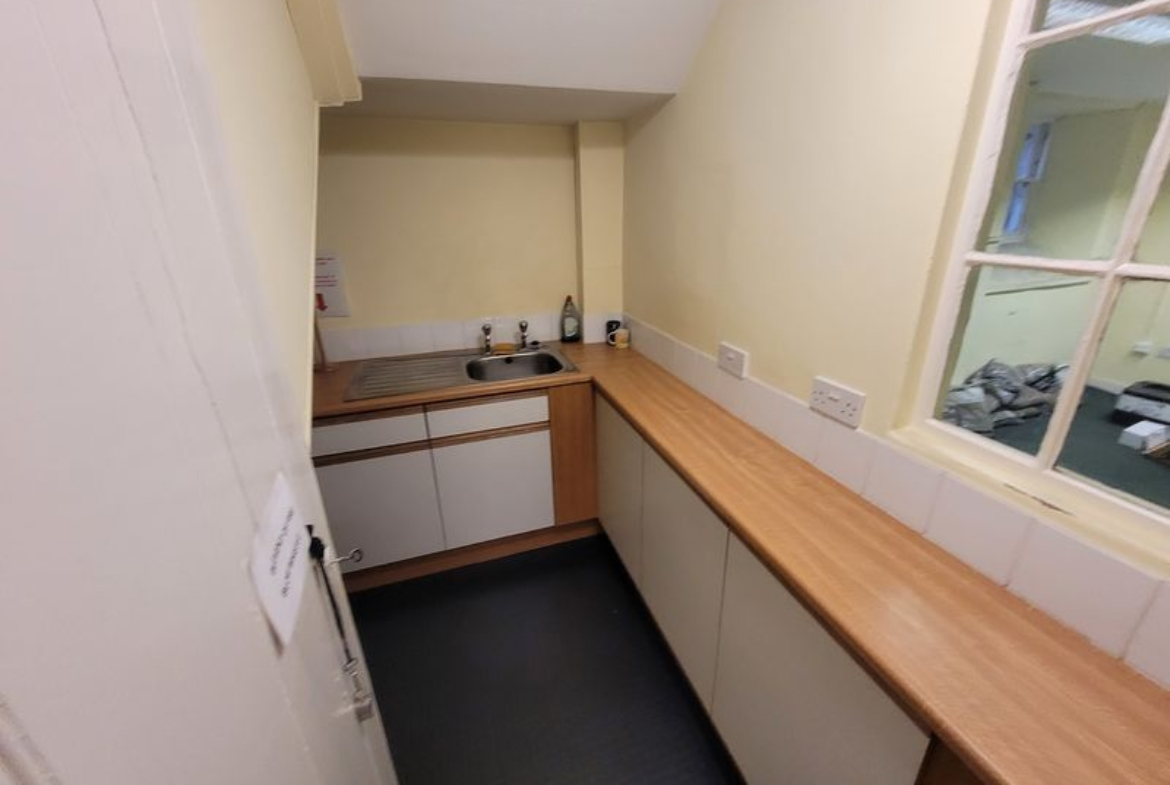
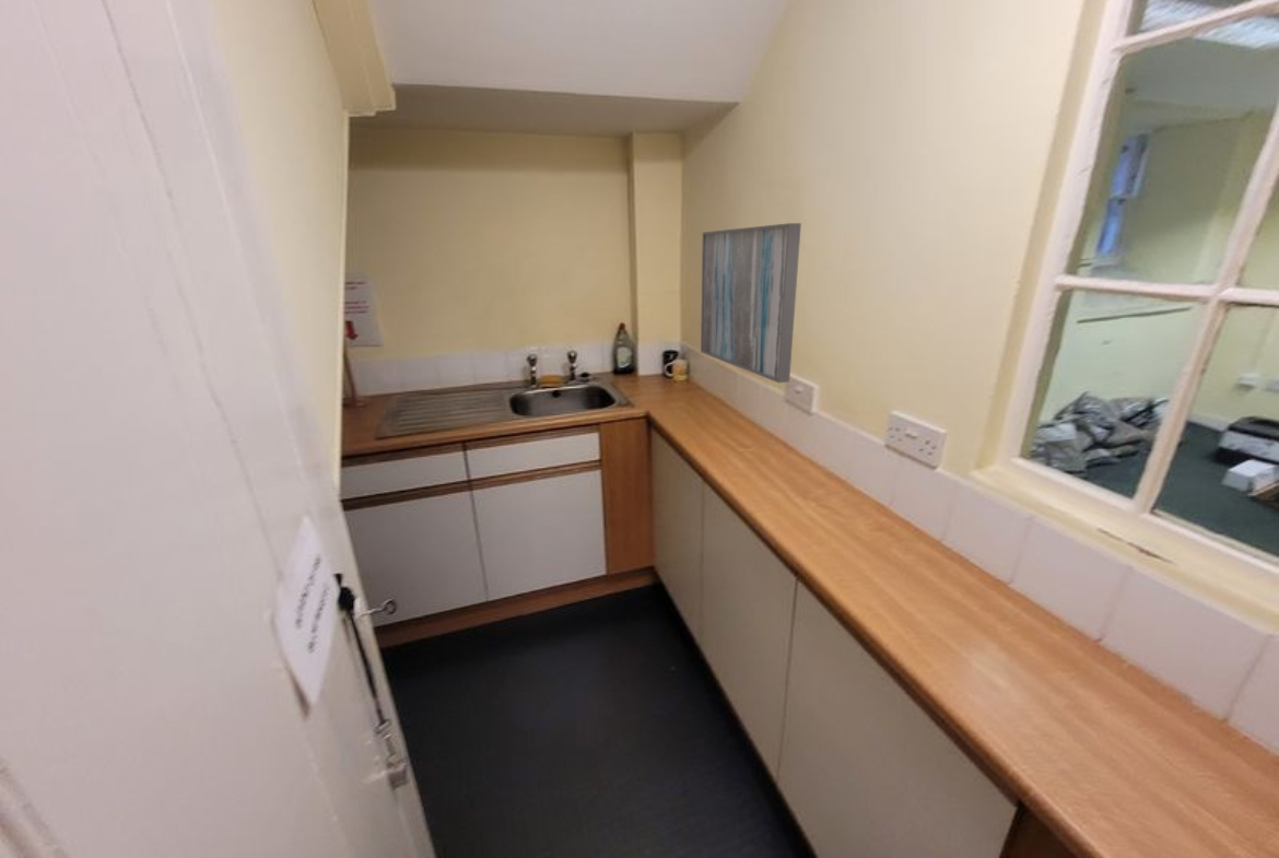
+ wall art [700,222,802,384]
